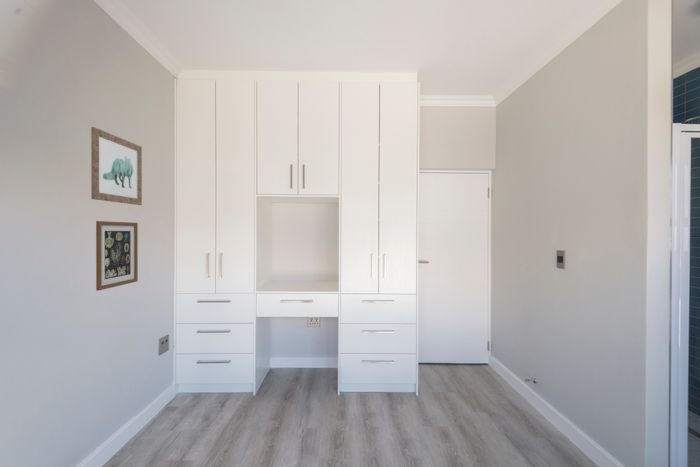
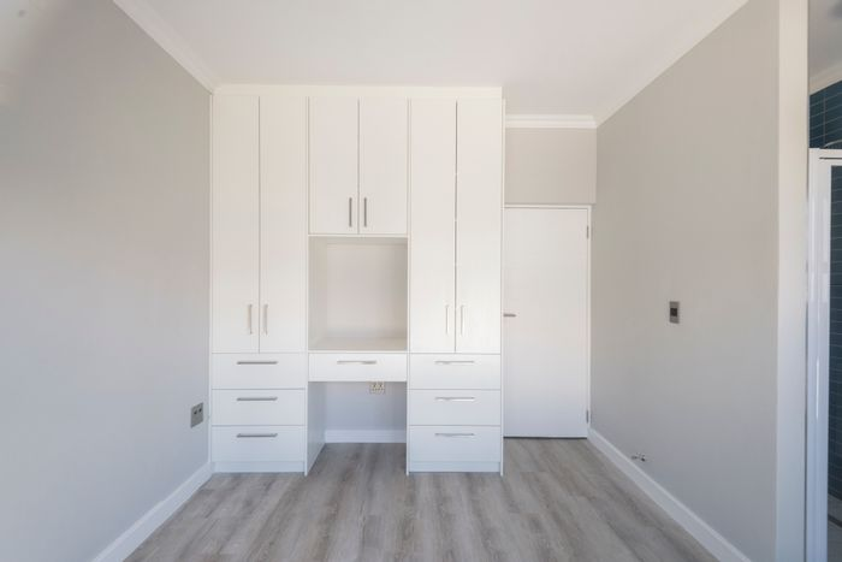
- wall art [90,126,143,206]
- wall art [95,220,139,292]
